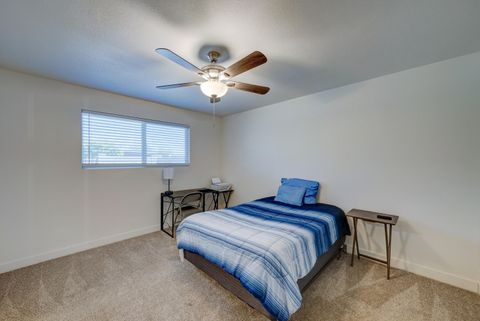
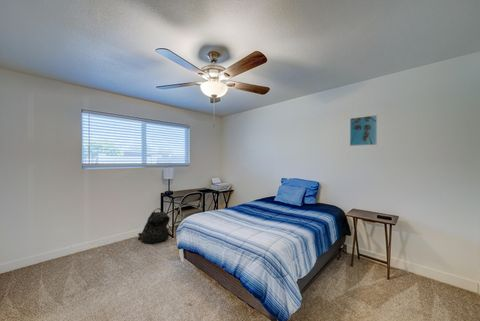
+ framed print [349,114,378,147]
+ backpack [137,207,171,245]
